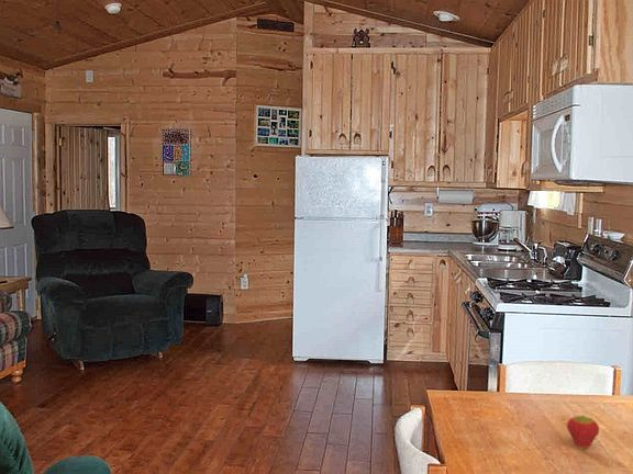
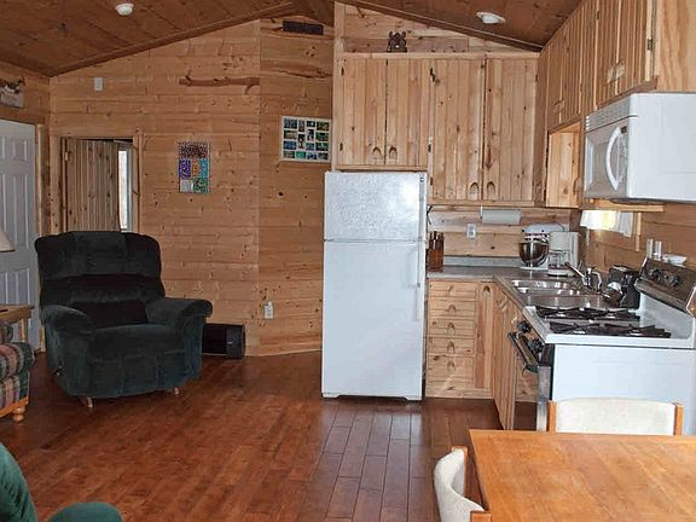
- fruit [566,414,600,451]
